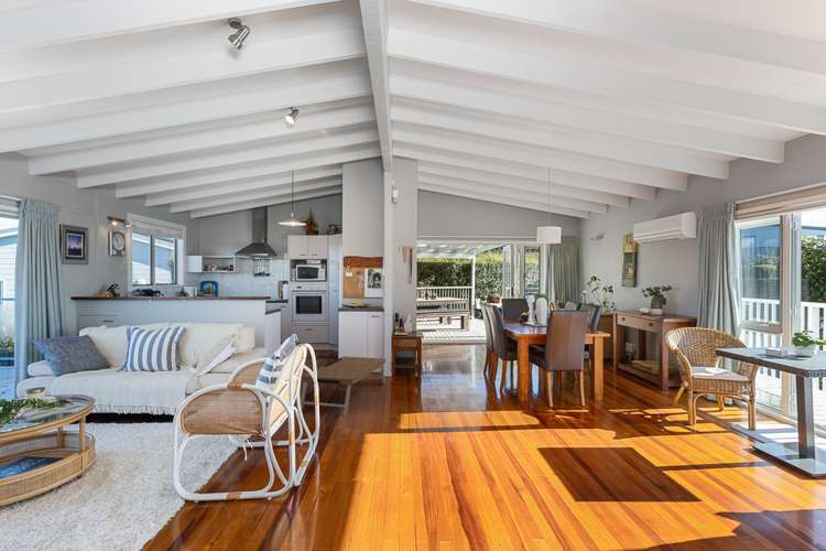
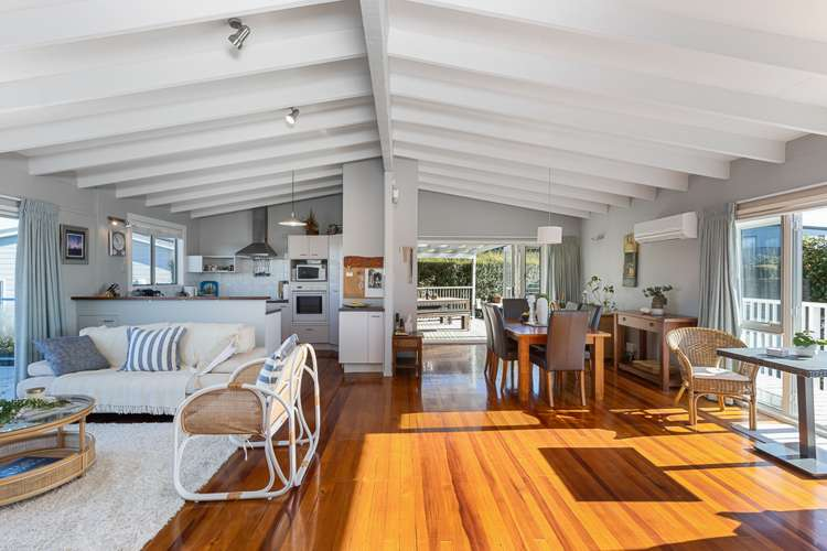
- coffee table [300,355,388,417]
